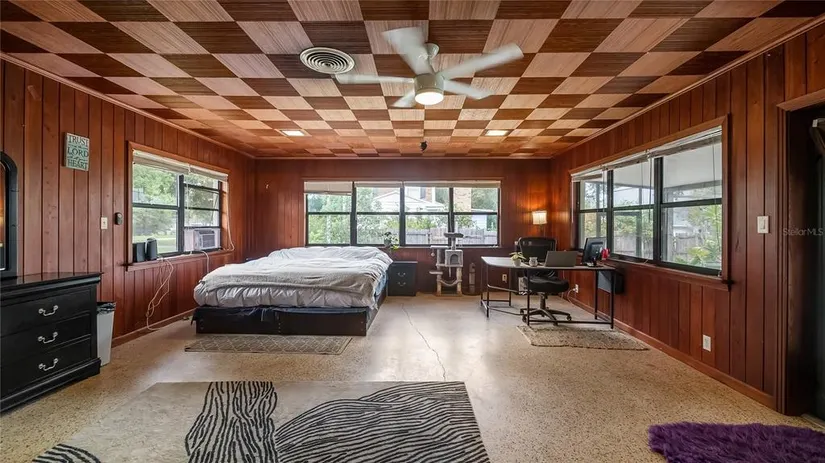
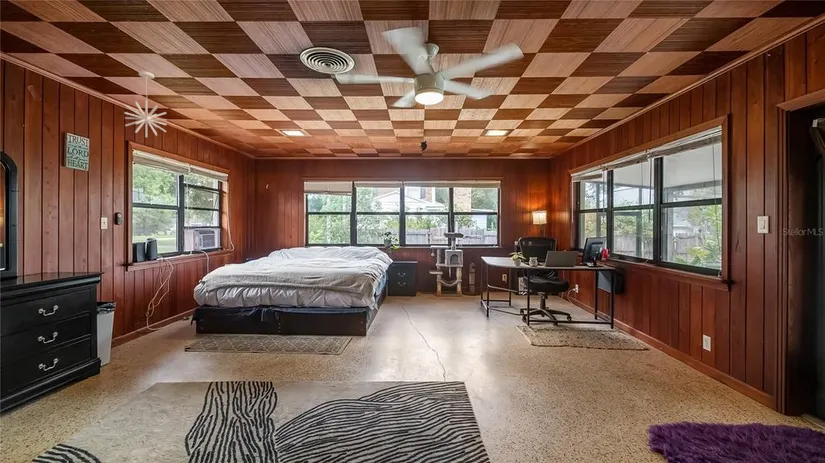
+ pendant light [123,70,168,138]
